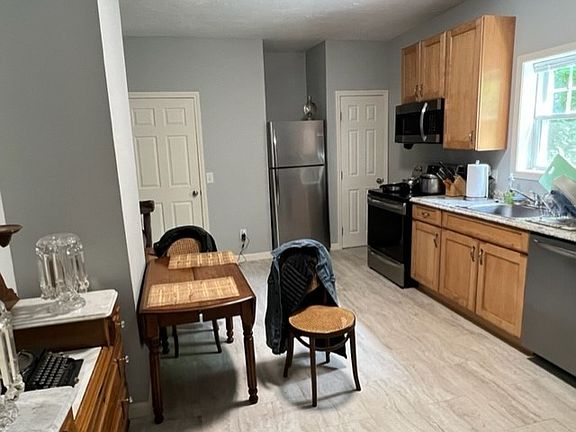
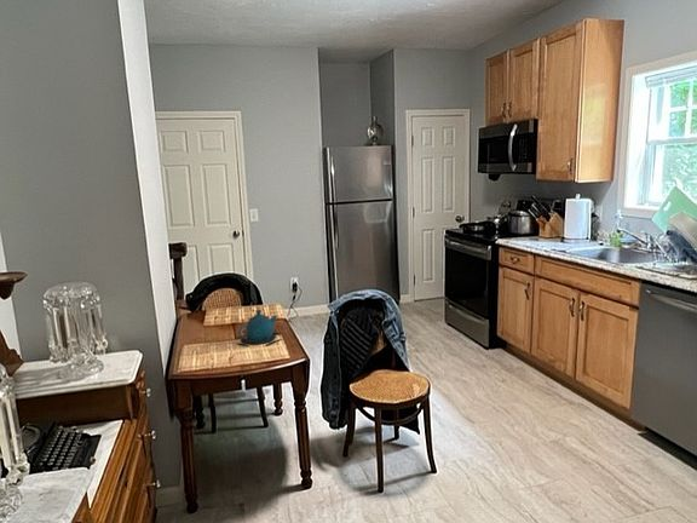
+ teapot [234,309,283,347]
